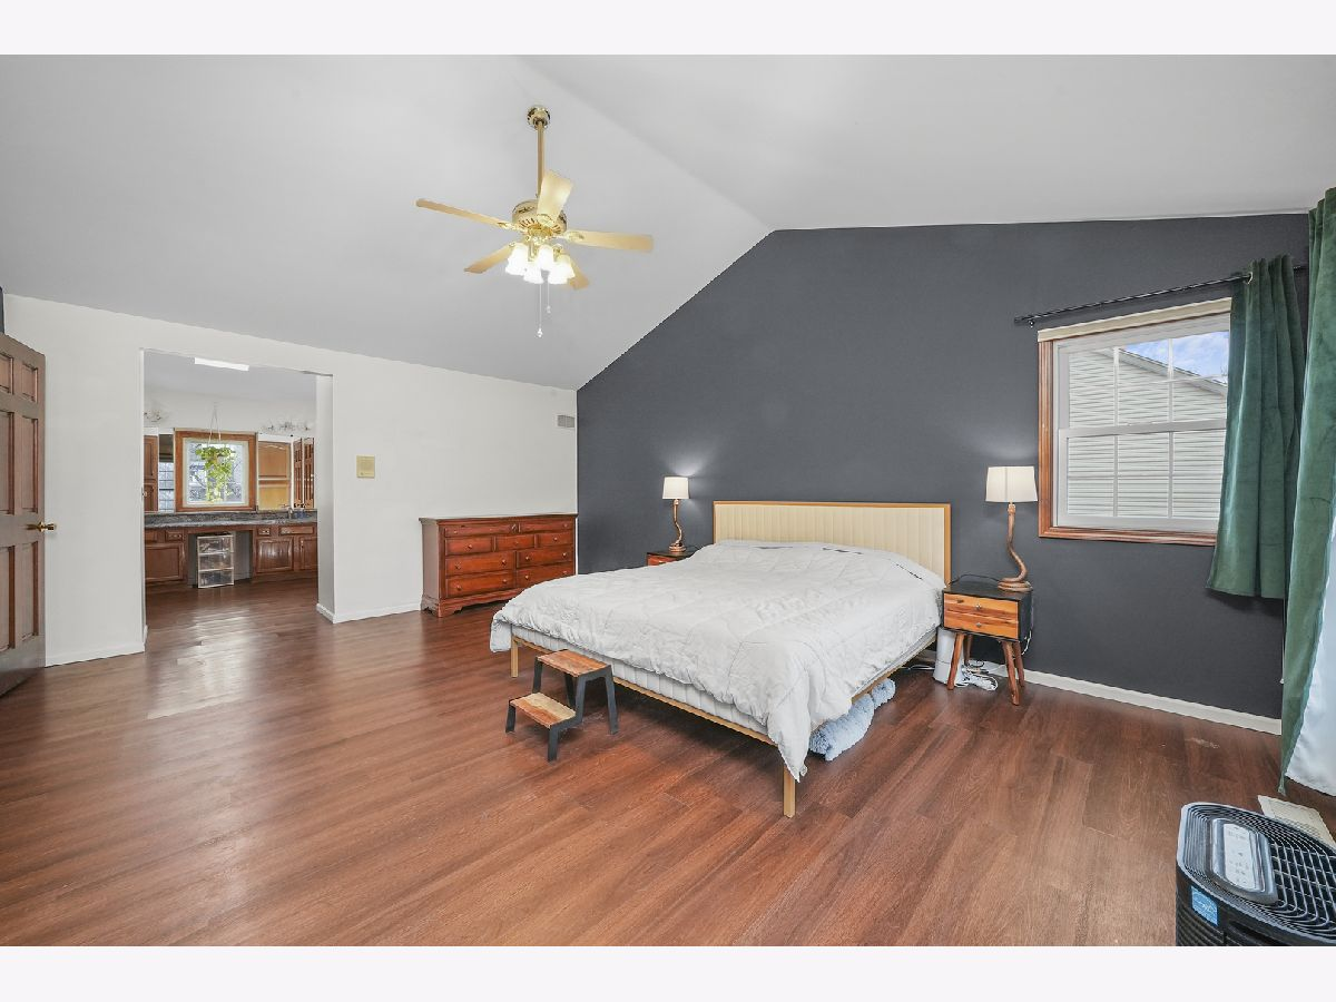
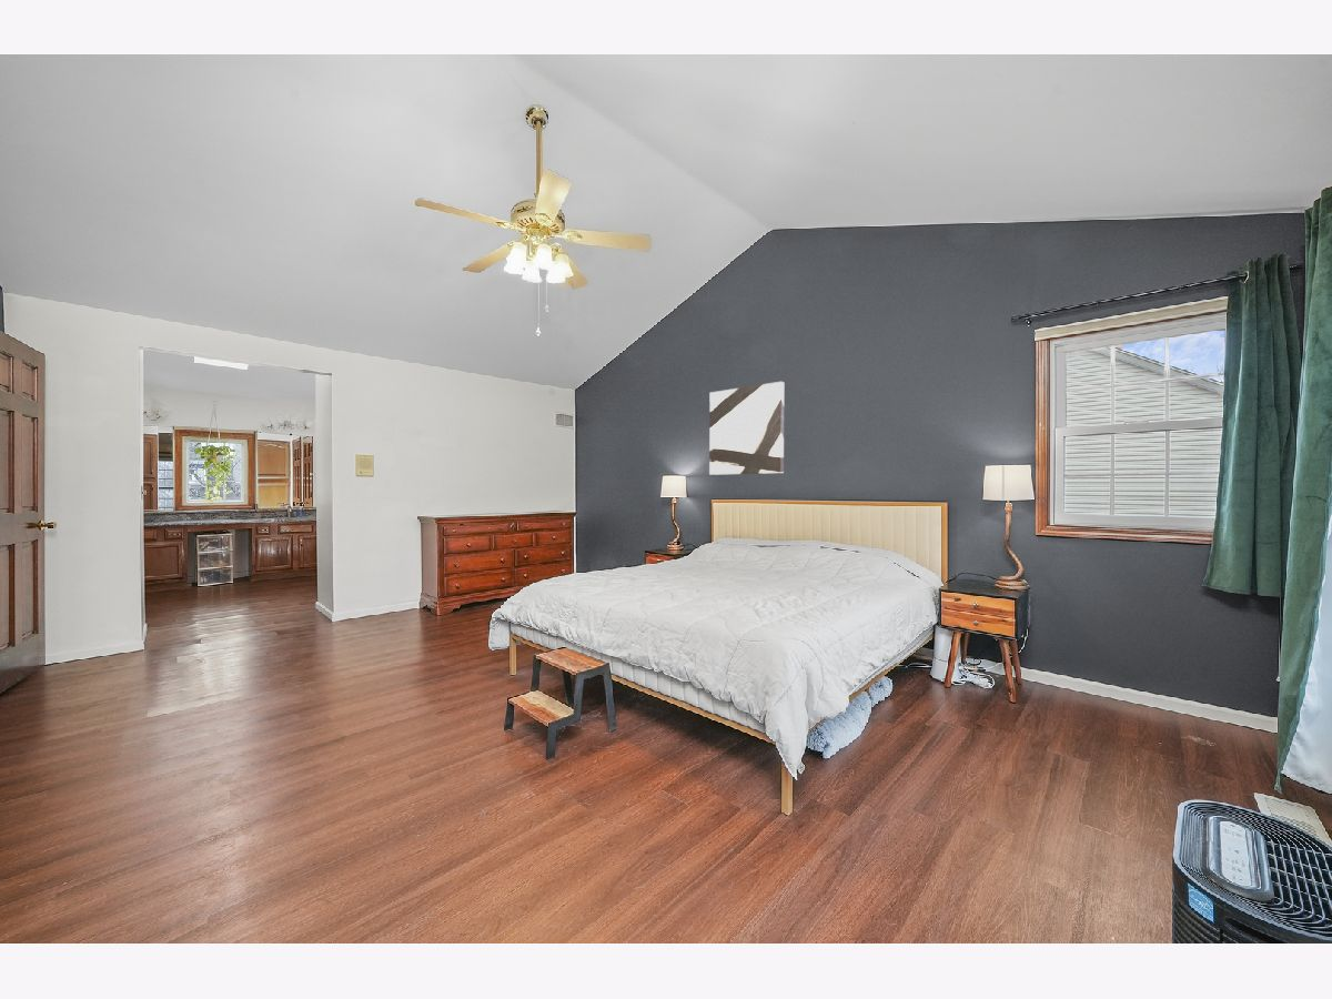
+ wall art [708,381,785,476]
